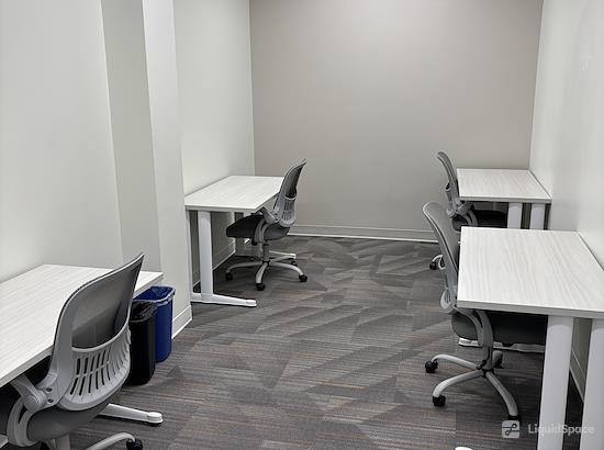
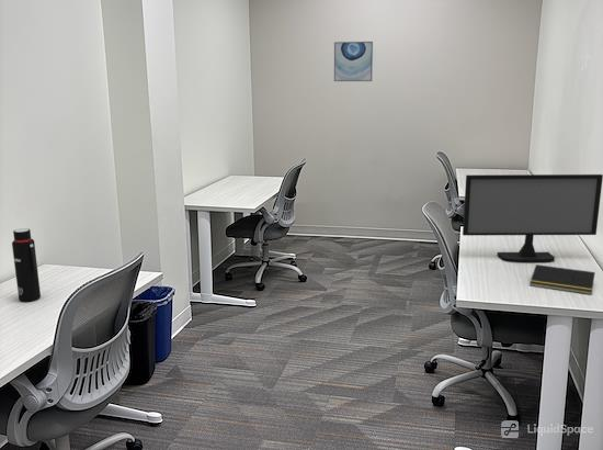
+ notepad [528,263,596,295]
+ water bottle [11,227,42,303]
+ wall art [333,41,374,82]
+ computer monitor [462,173,603,263]
